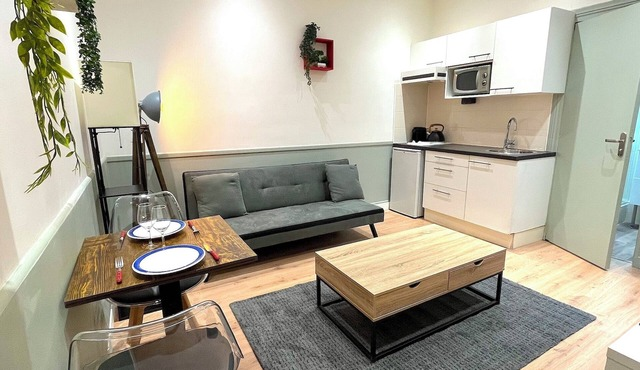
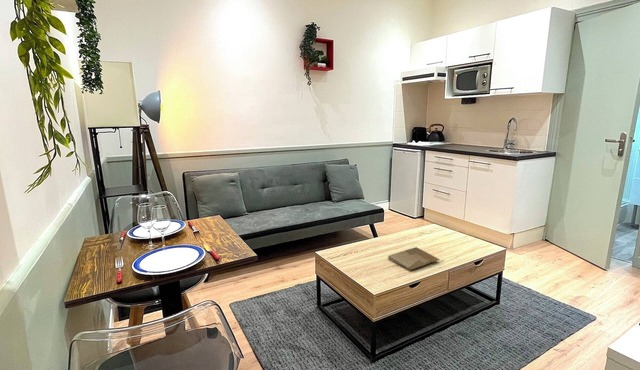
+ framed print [387,246,441,271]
